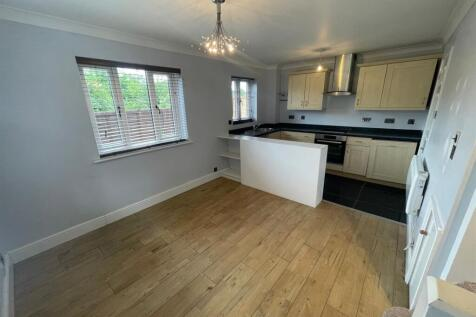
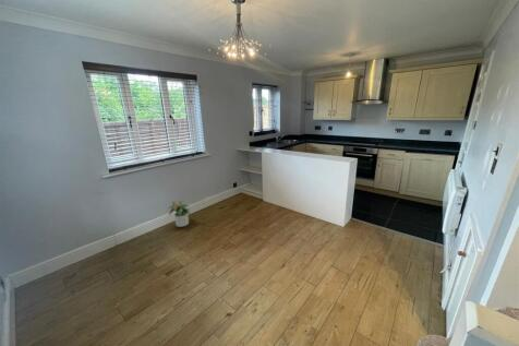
+ potted plant [168,200,192,228]
